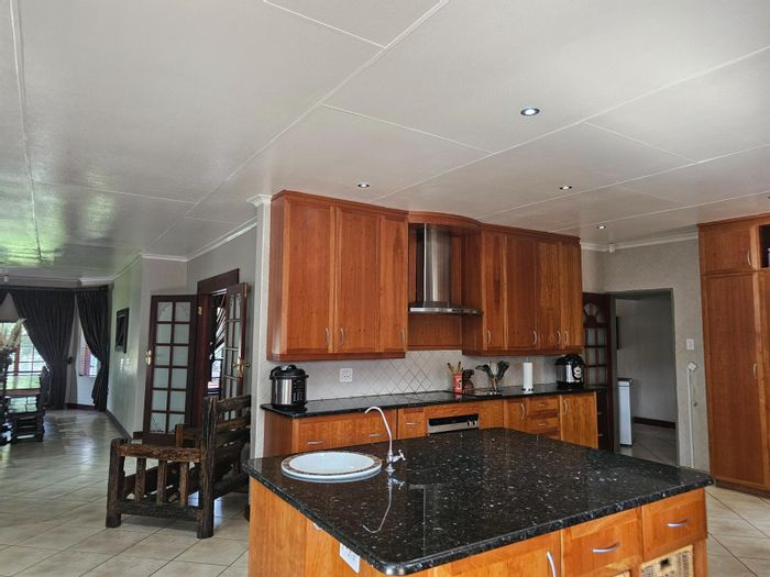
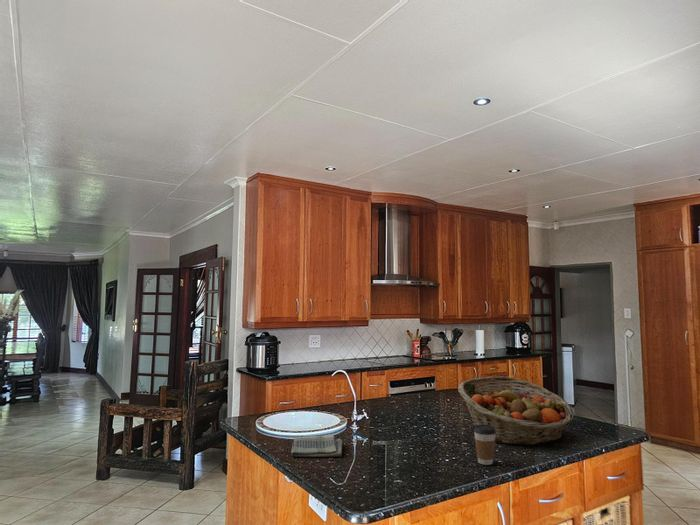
+ fruit basket [457,376,575,446]
+ dish towel [290,434,343,458]
+ coffee cup [473,424,496,466]
